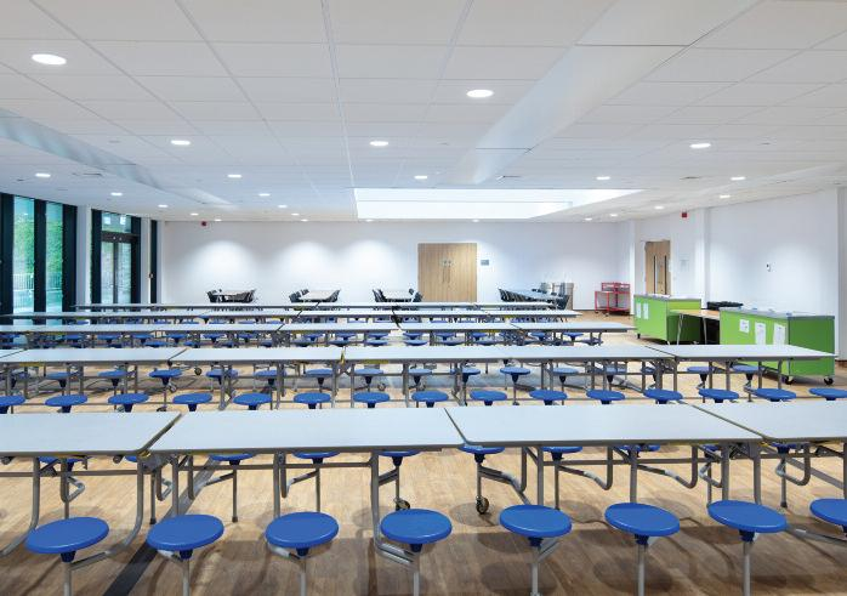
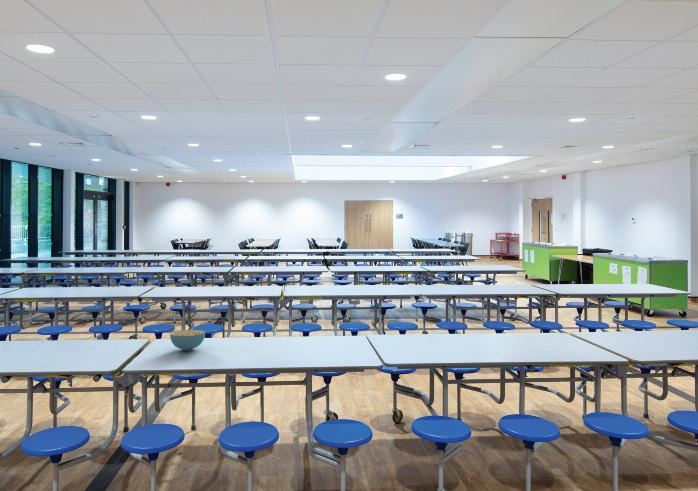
+ cereal bowl [169,329,206,352]
